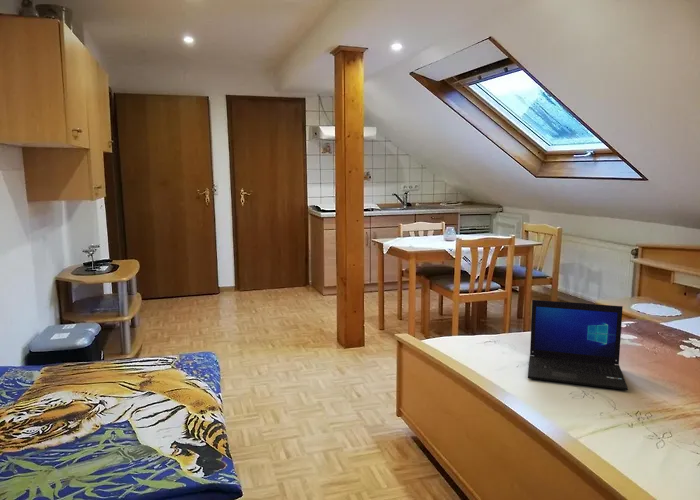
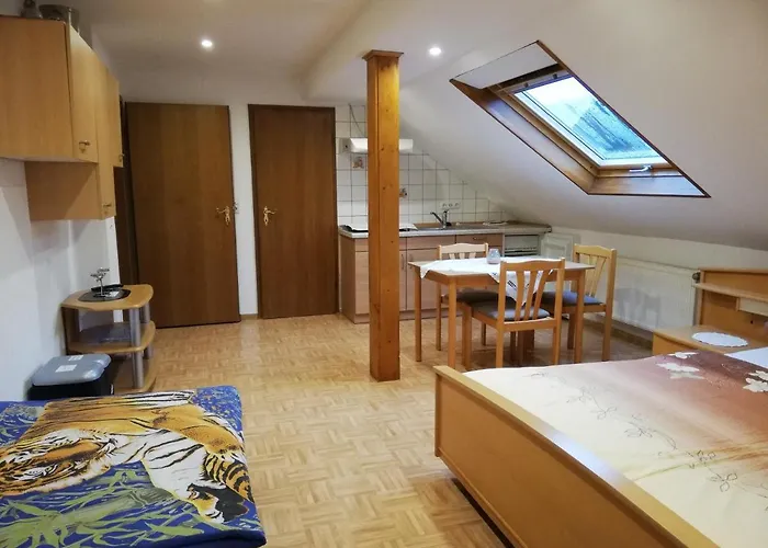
- laptop [527,299,629,391]
